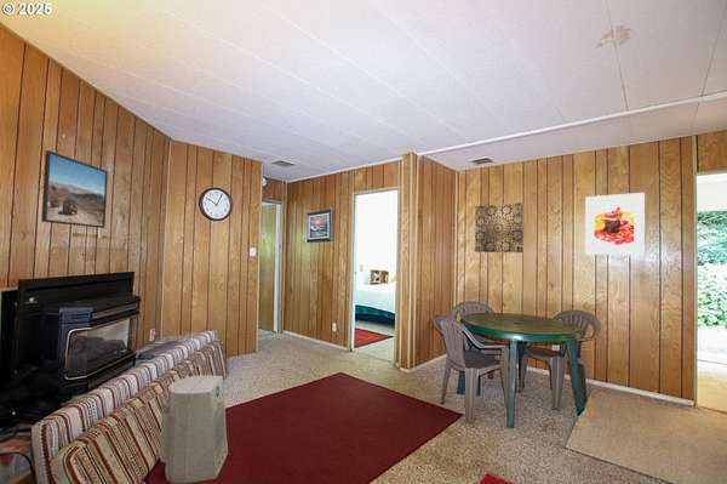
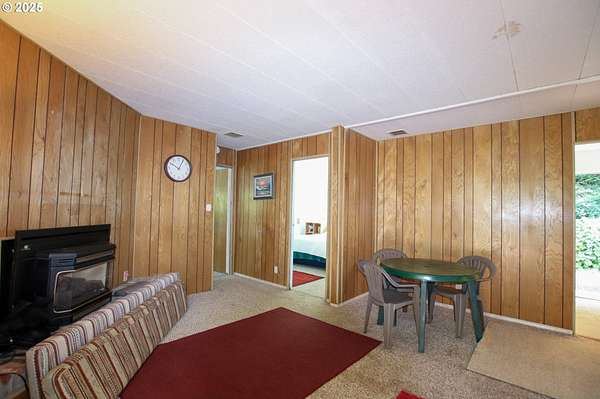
- fan [159,374,229,484]
- wall art [474,201,525,254]
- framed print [584,192,646,256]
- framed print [40,149,109,229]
